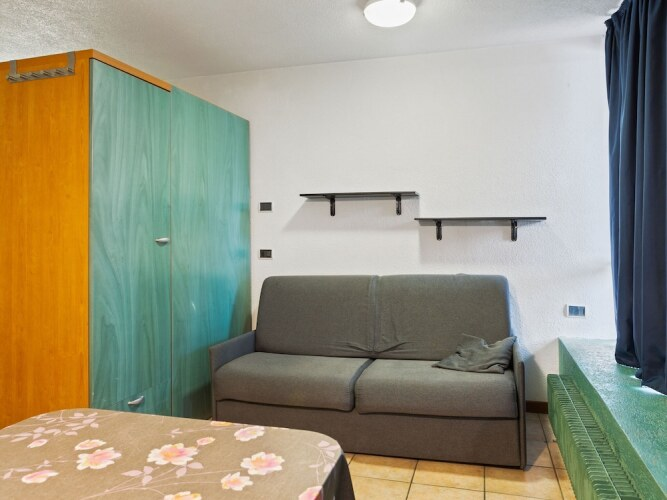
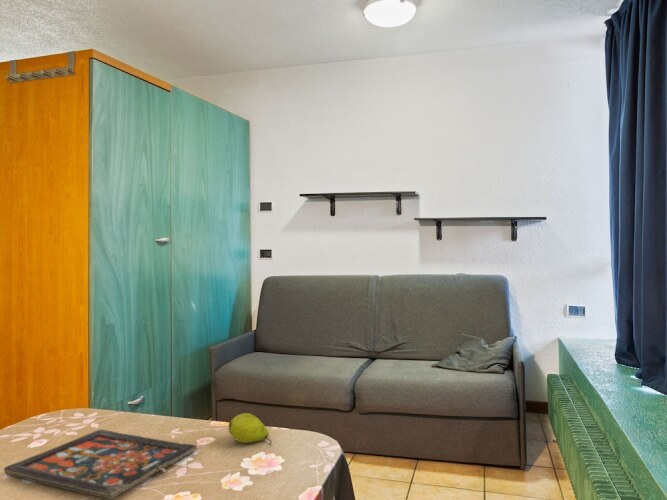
+ fruit [228,412,273,446]
+ board game [3,429,198,500]
